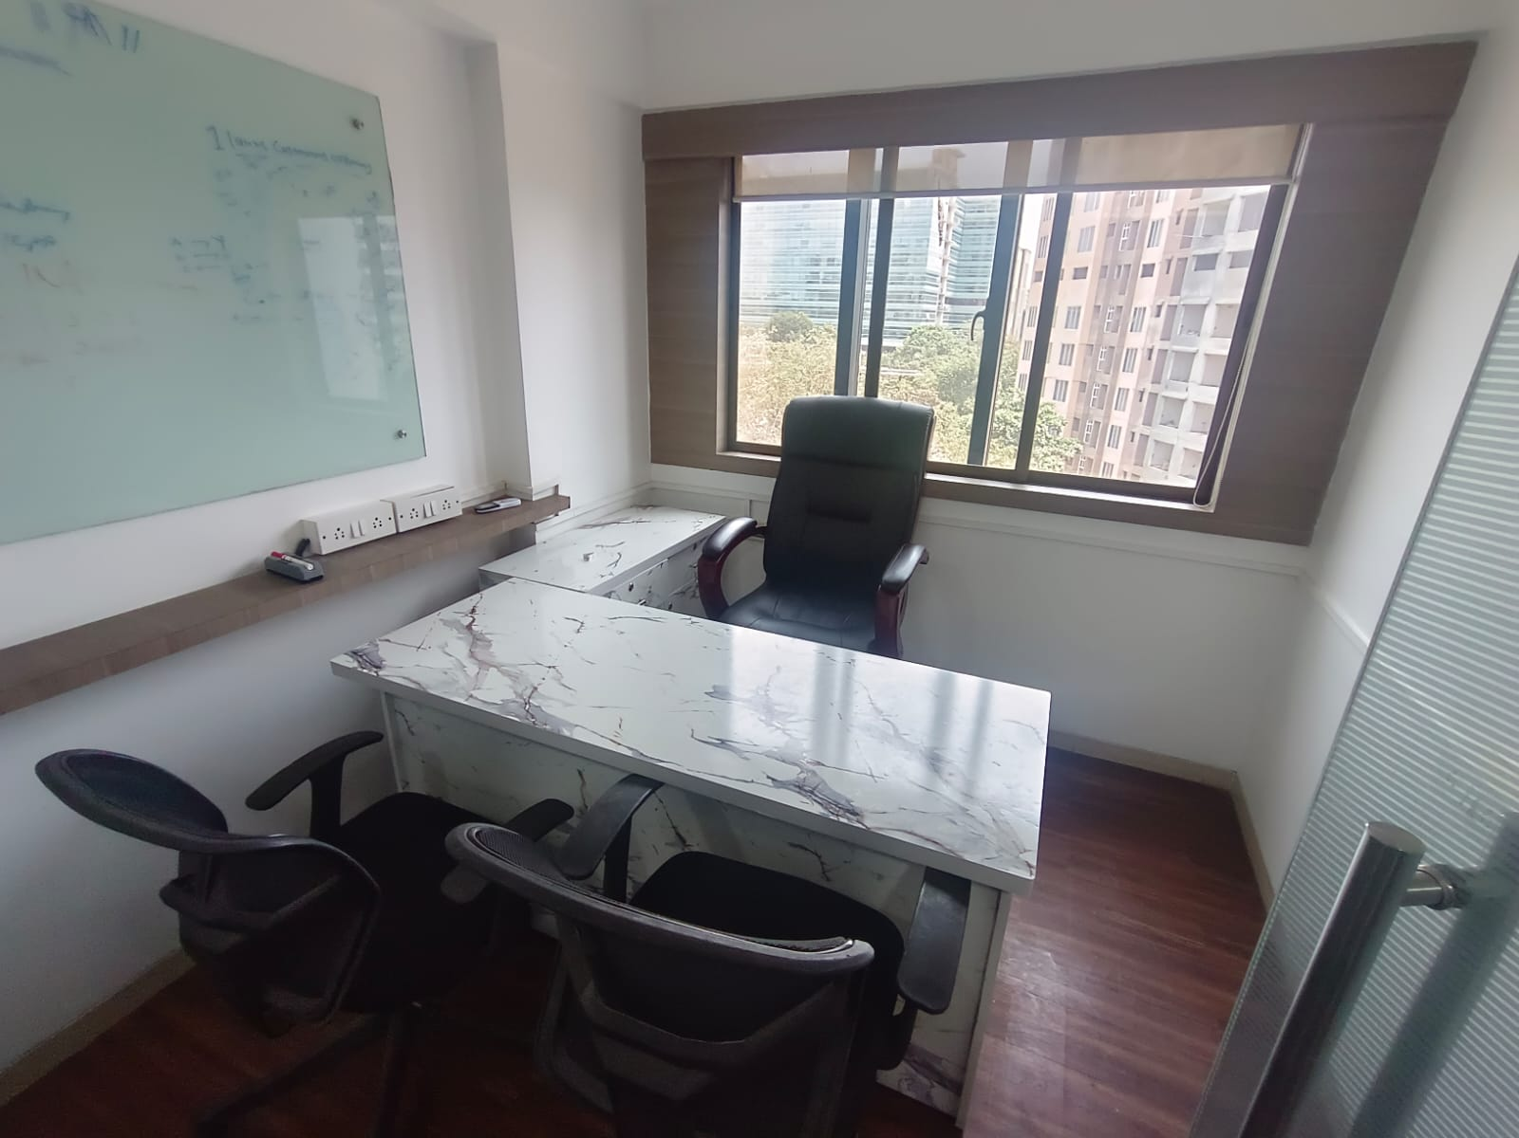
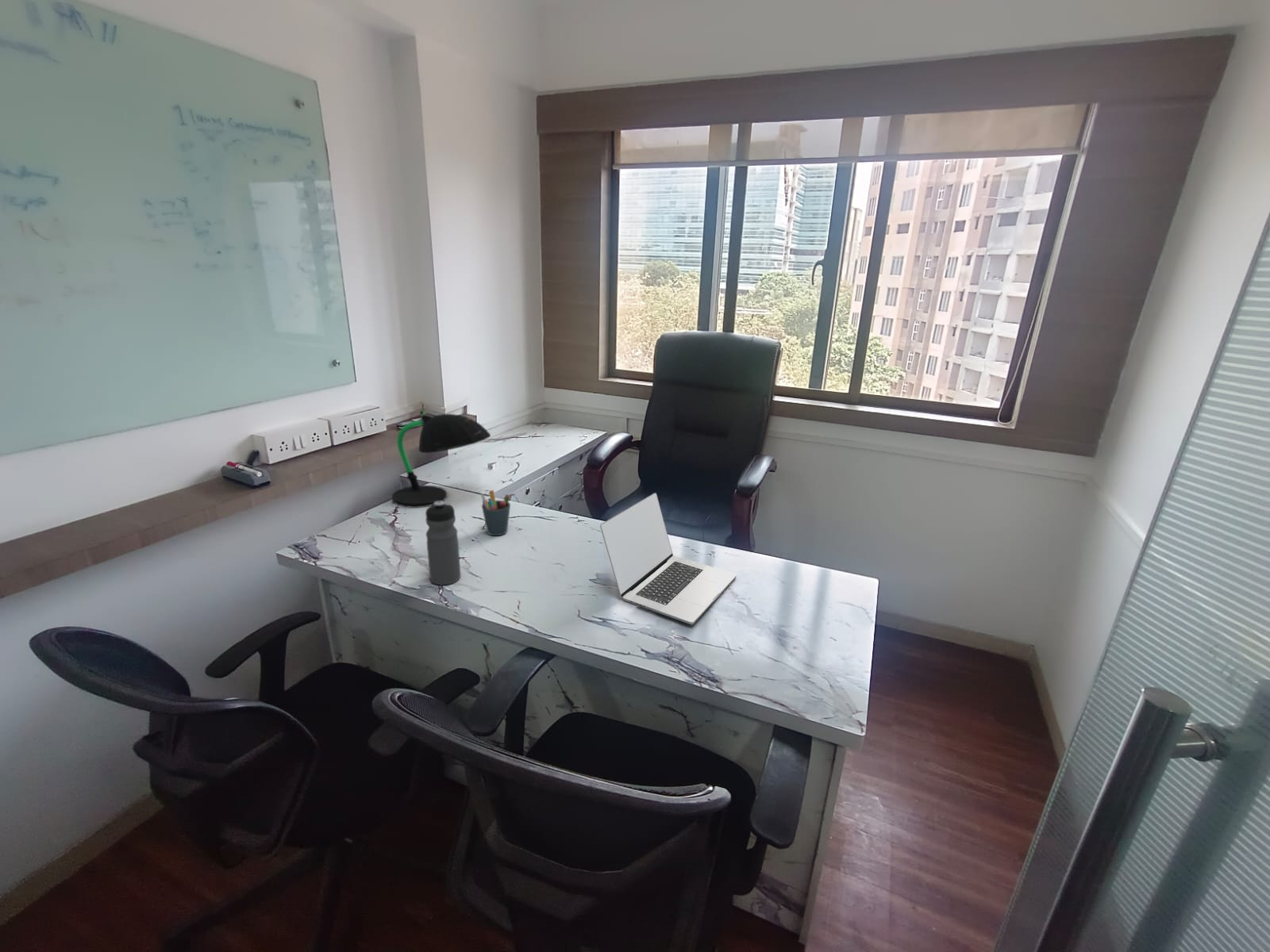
+ pen holder [479,489,511,536]
+ water bottle [425,501,461,586]
+ desk lamp [391,410,491,509]
+ laptop [599,492,737,626]
